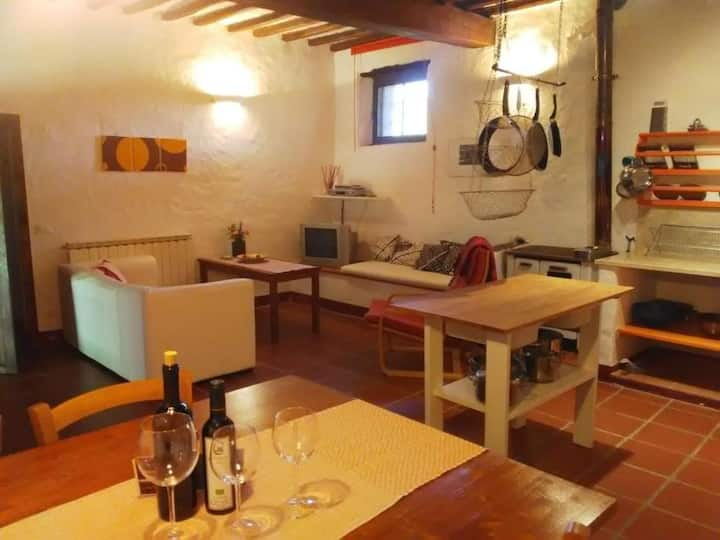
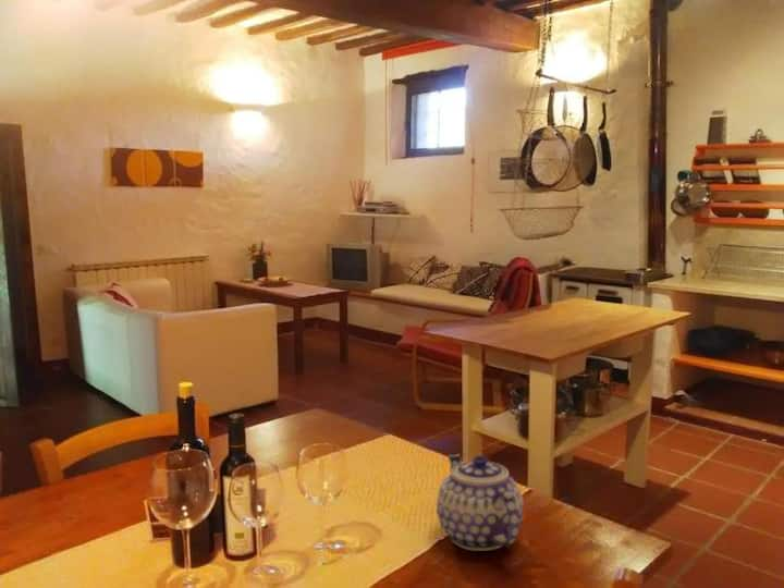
+ teapot [436,453,525,552]
